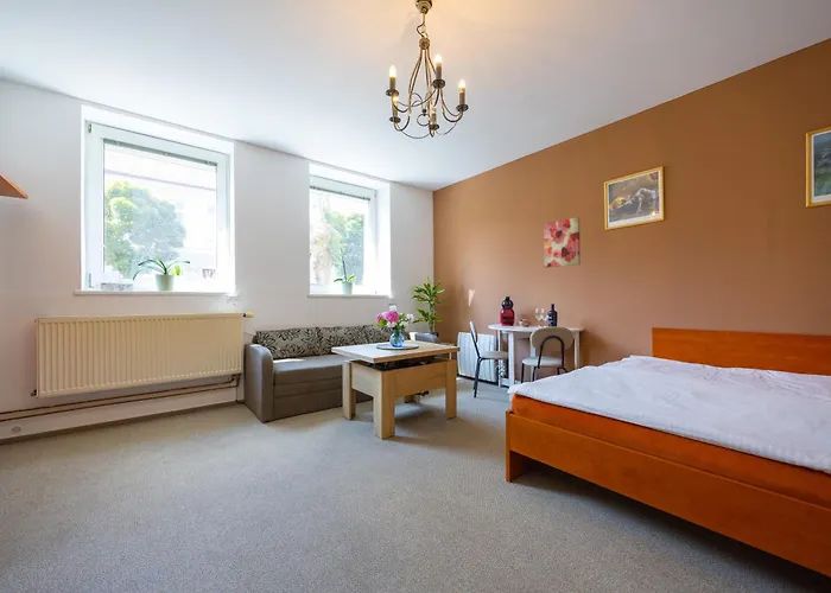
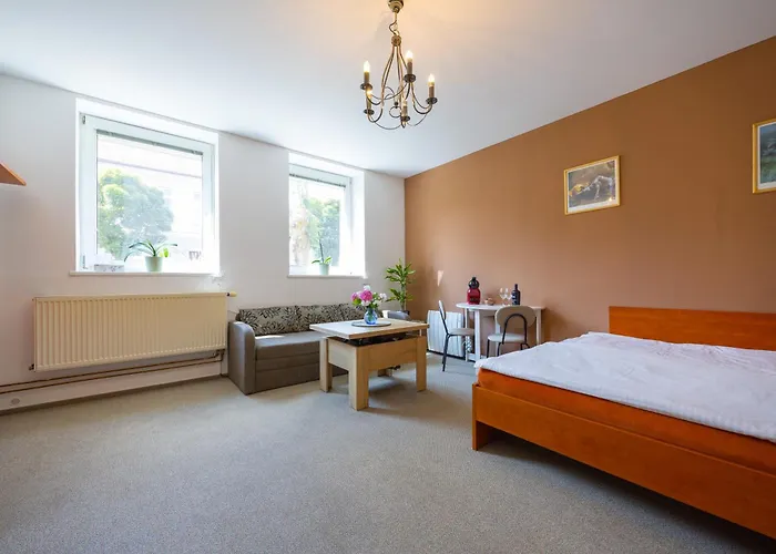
- wall art [543,216,582,269]
